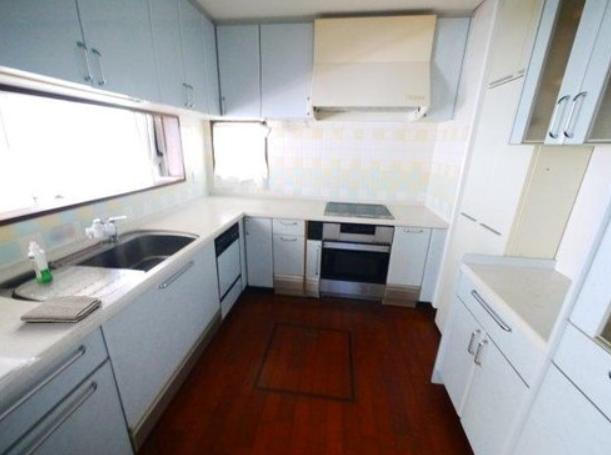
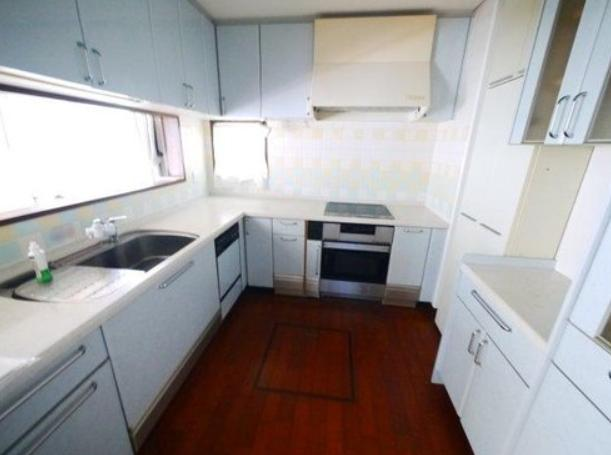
- washcloth [19,294,103,324]
